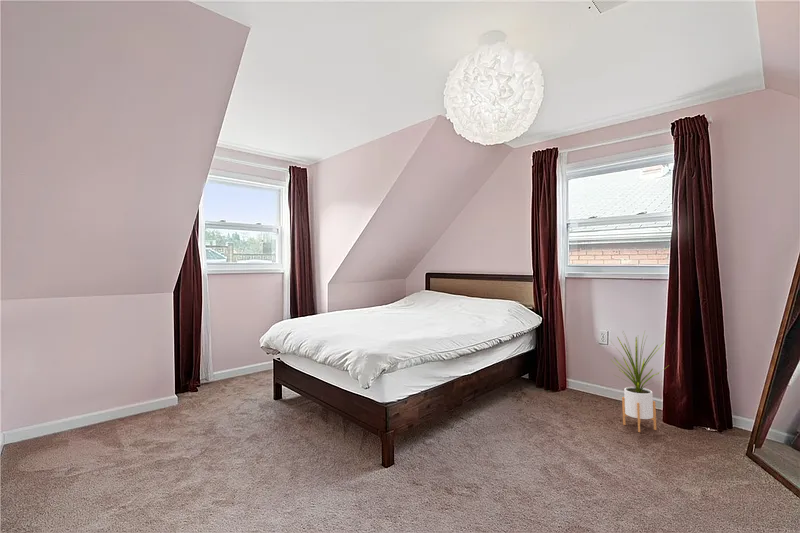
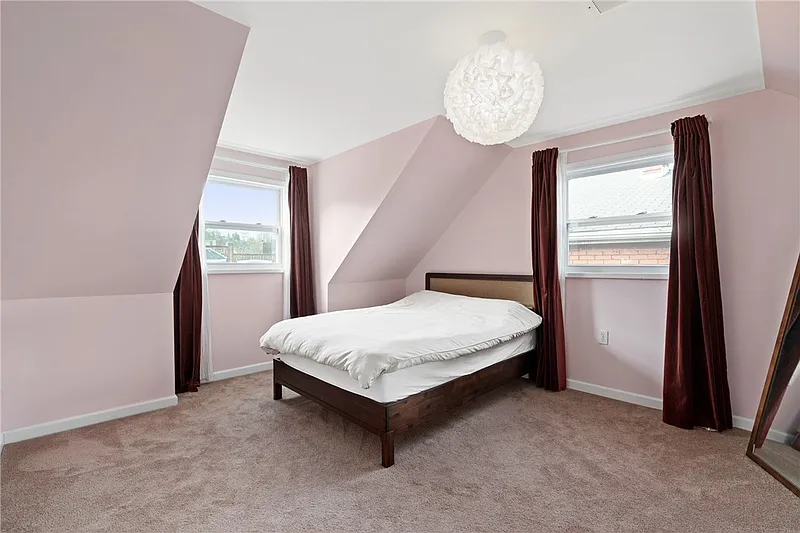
- house plant [610,330,670,433]
